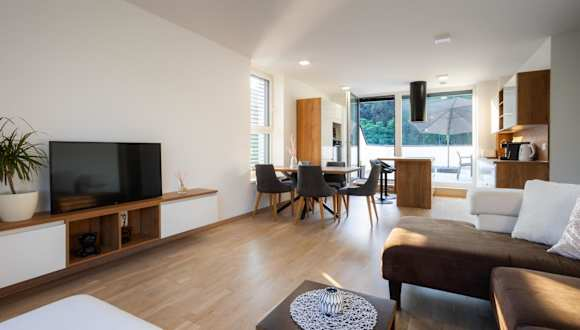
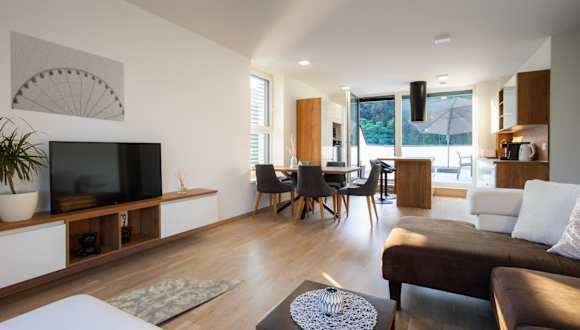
+ wall art [9,30,125,123]
+ rug [104,278,248,326]
